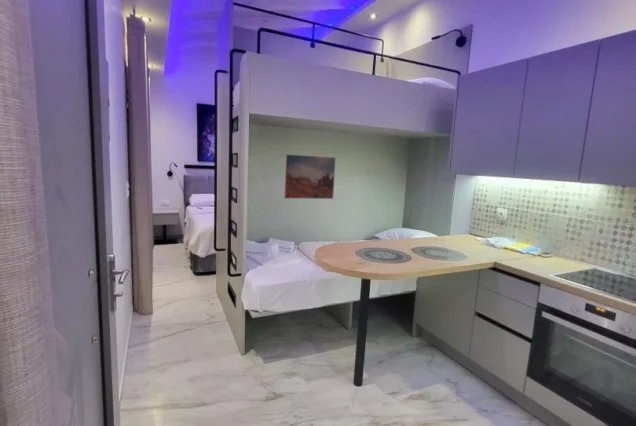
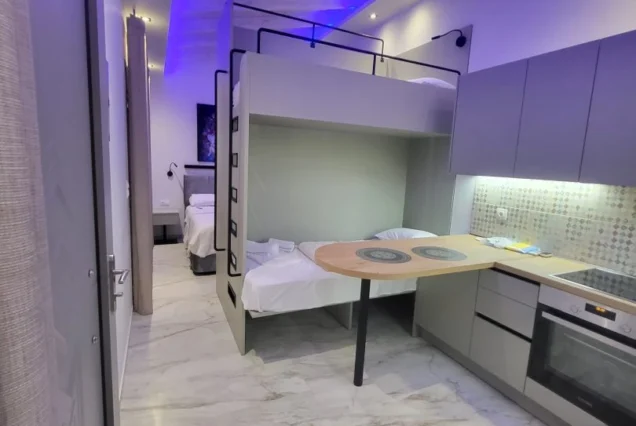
- wall art [283,154,336,200]
